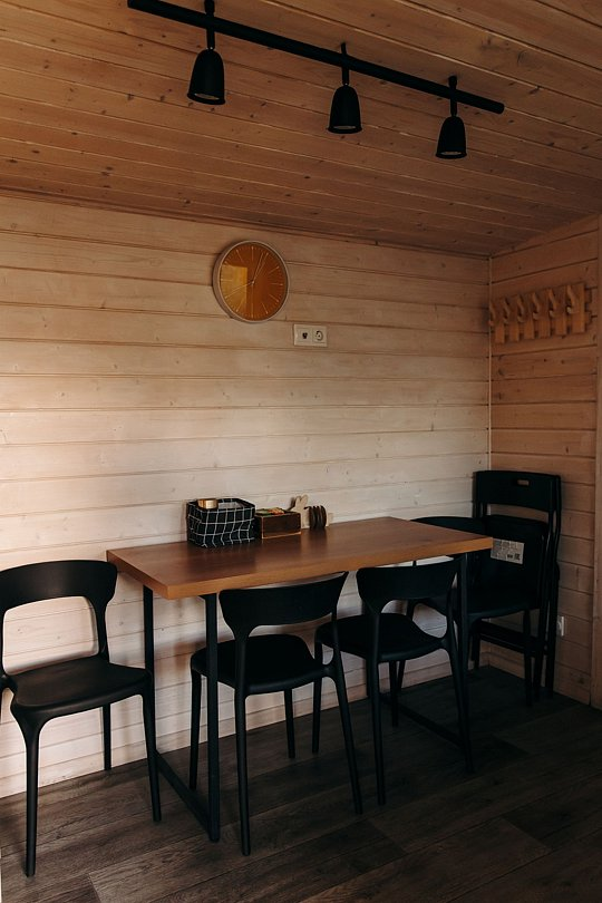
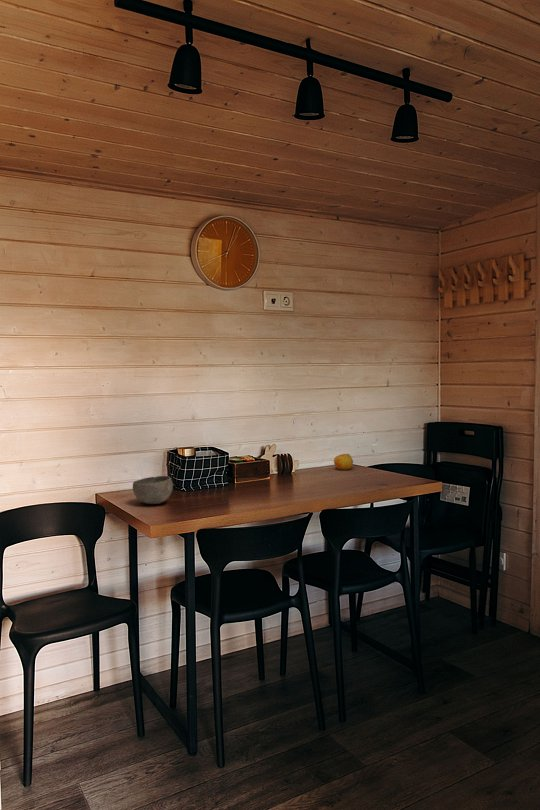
+ apple [333,453,354,471]
+ bowl [132,475,174,505]
